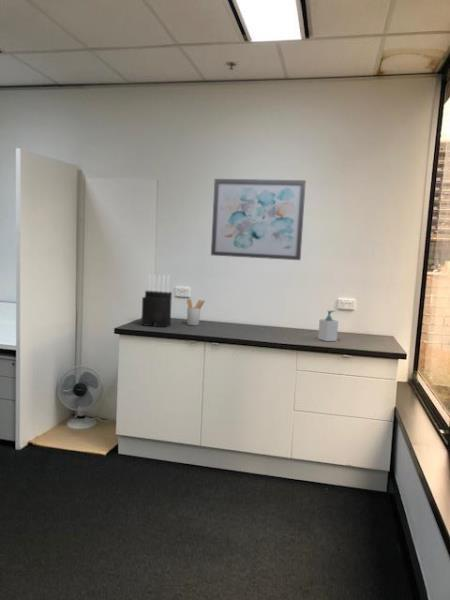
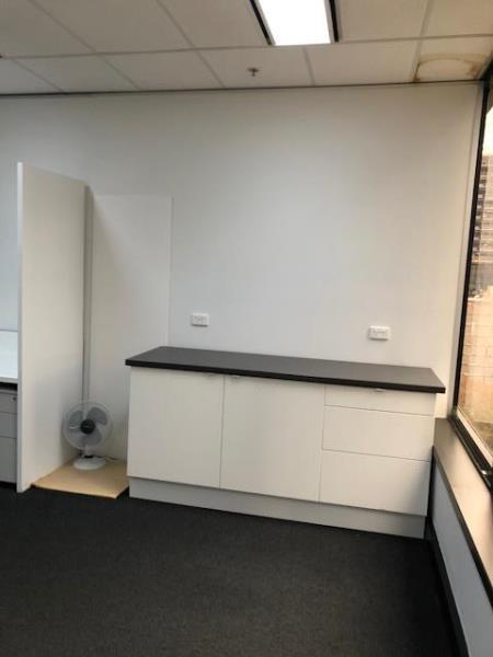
- soap bottle [317,310,339,342]
- utensil holder [186,298,206,326]
- wall art [210,178,307,261]
- knife block [140,273,173,328]
